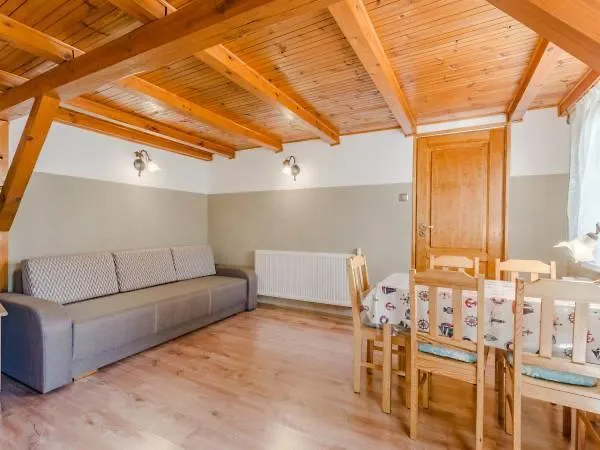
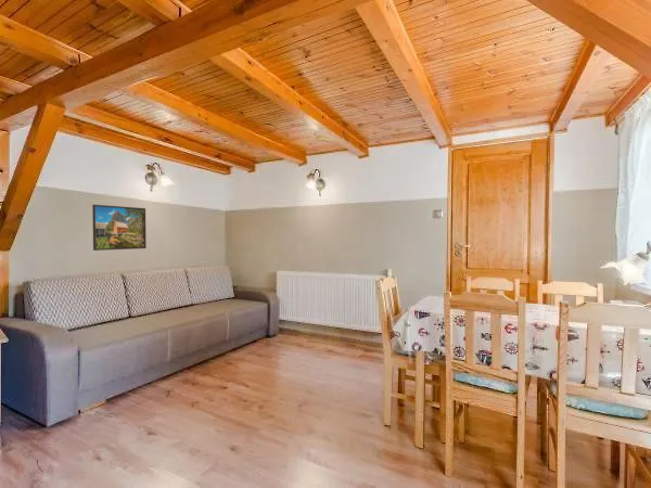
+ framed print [91,204,148,252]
